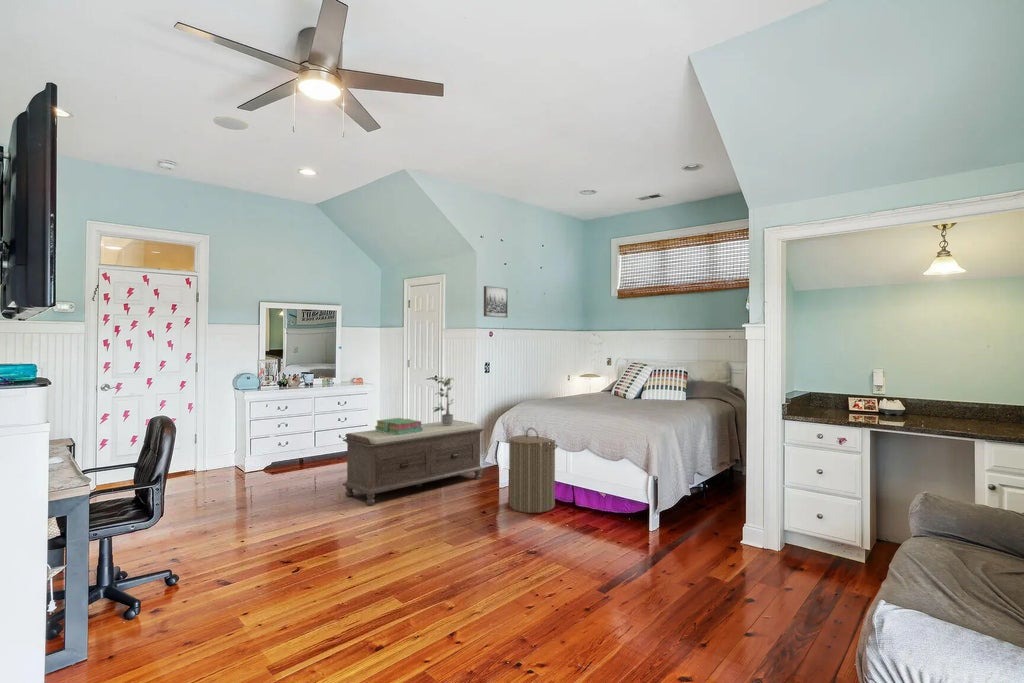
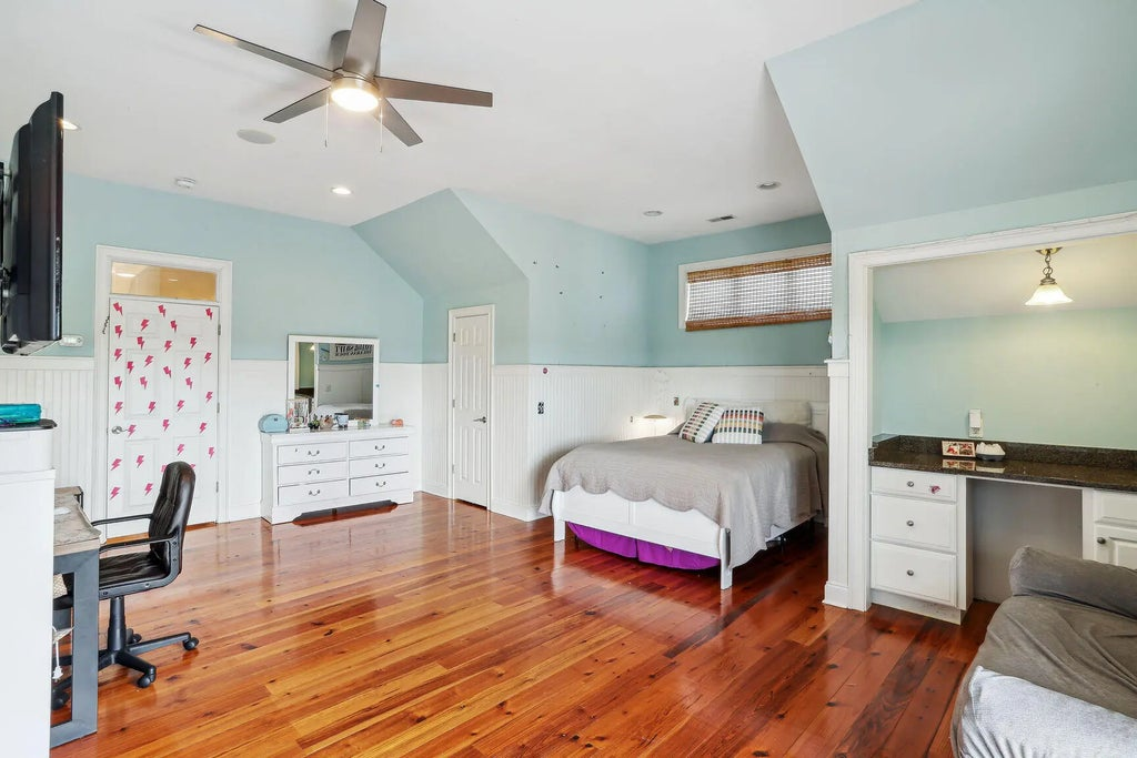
- bench [342,419,485,506]
- stack of books [373,417,423,435]
- wall art [483,285,509,319]
- potted plant [432,375,455,425]
- laundry hamper [508,427,559,514]
